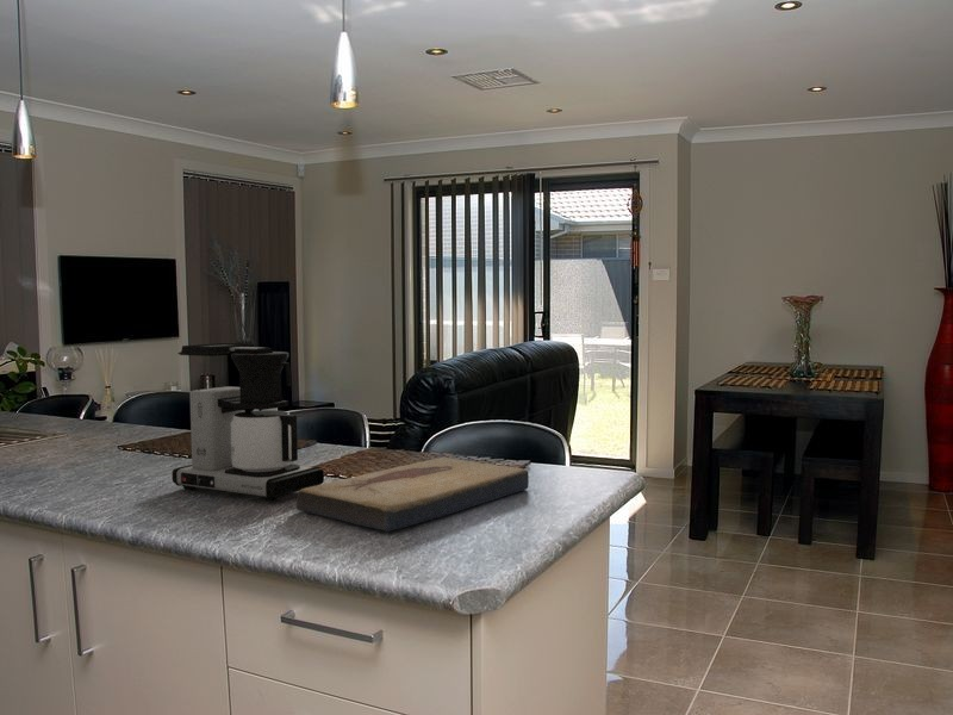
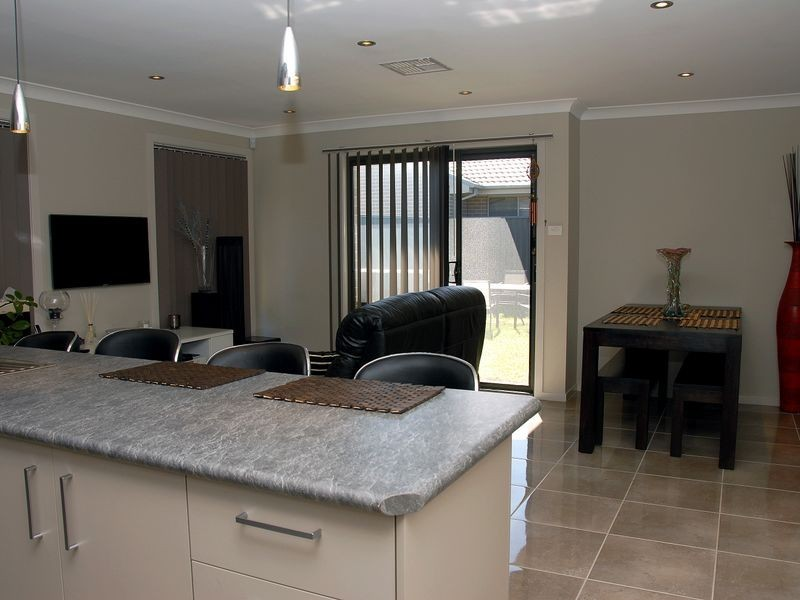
- coffee maker [172,342,325,503]
- fish fossil [295,456,530,533]
